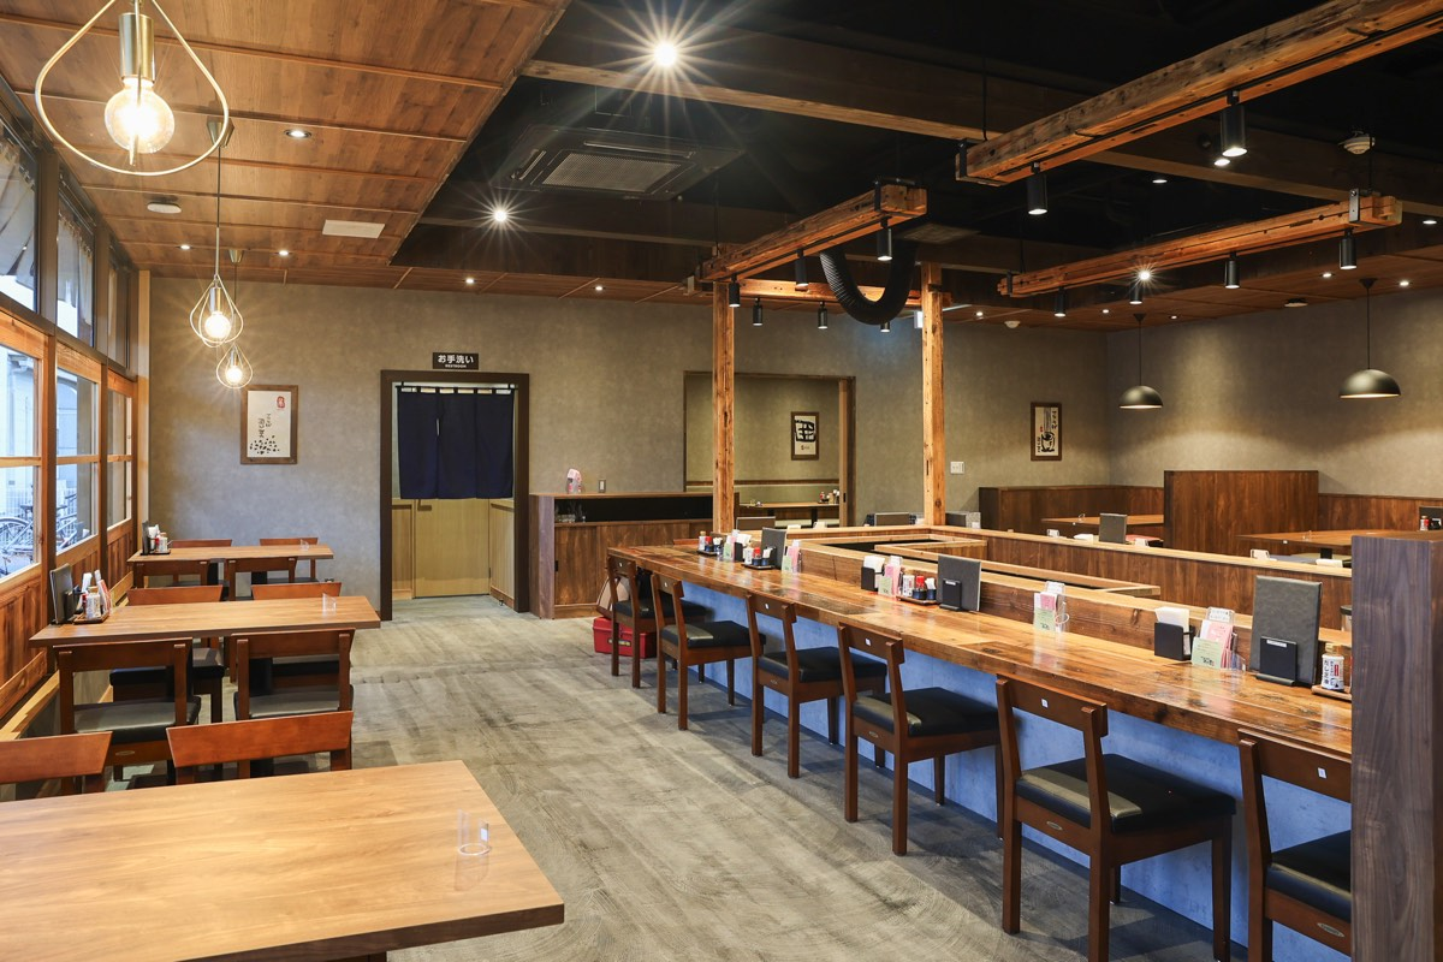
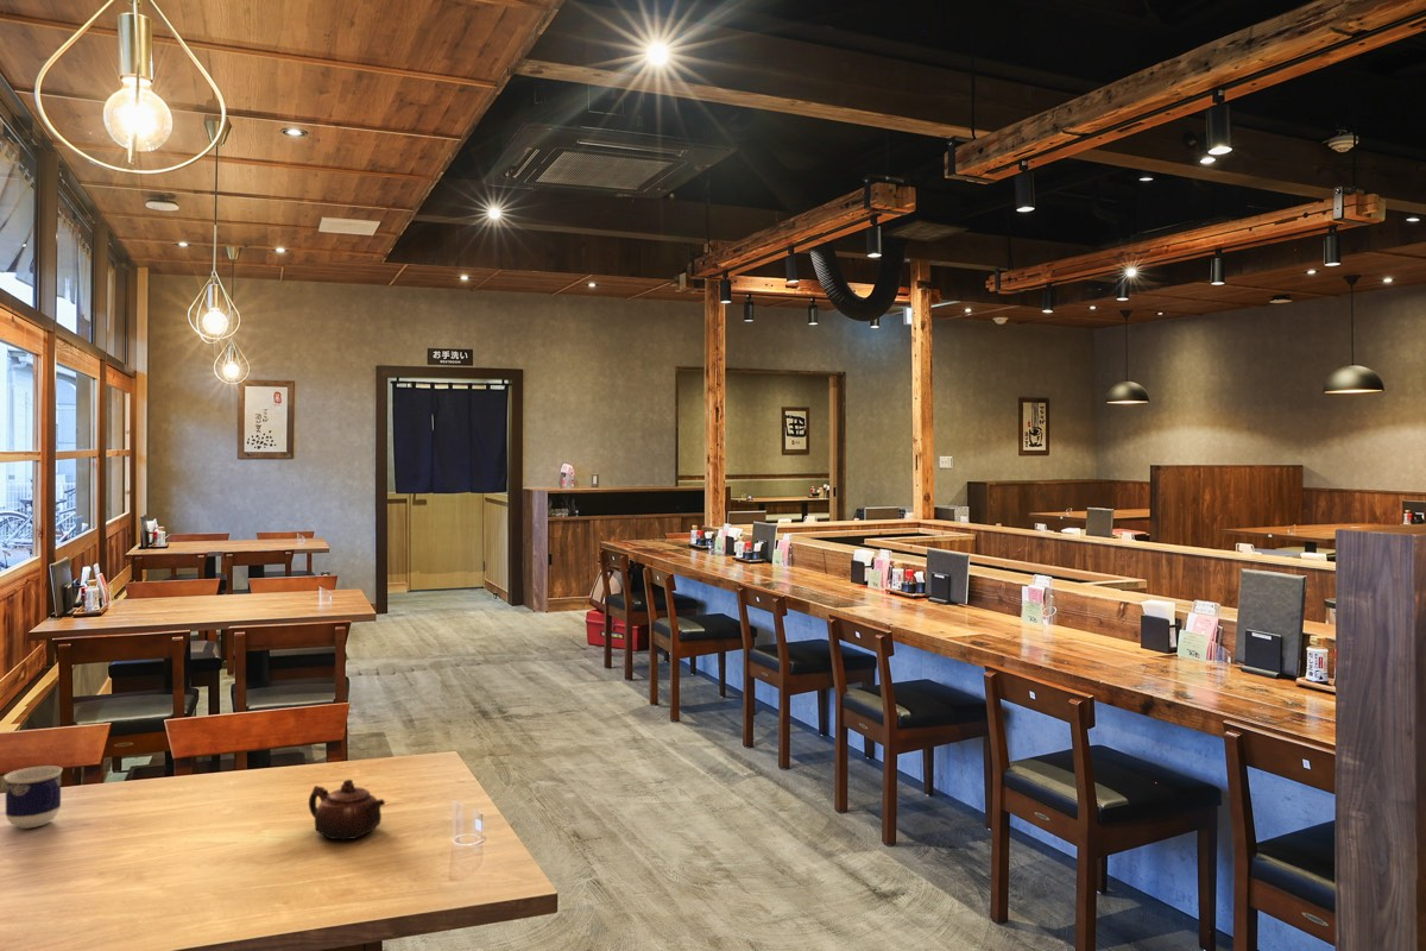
+ teapot [308,779,386,842]
+ cup [2,764,64,830]
